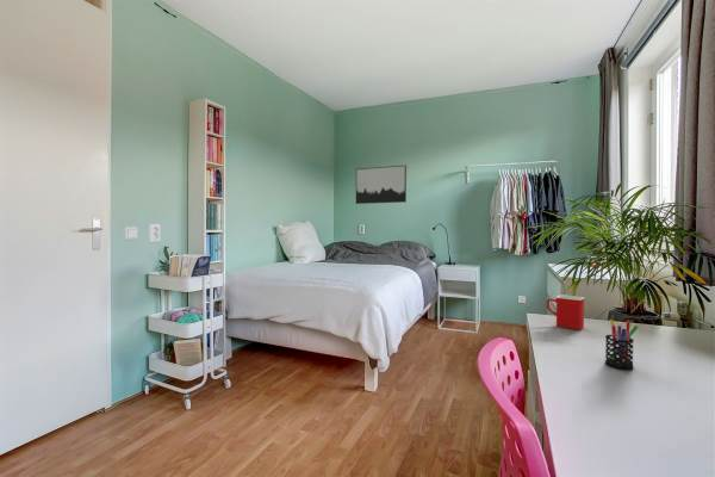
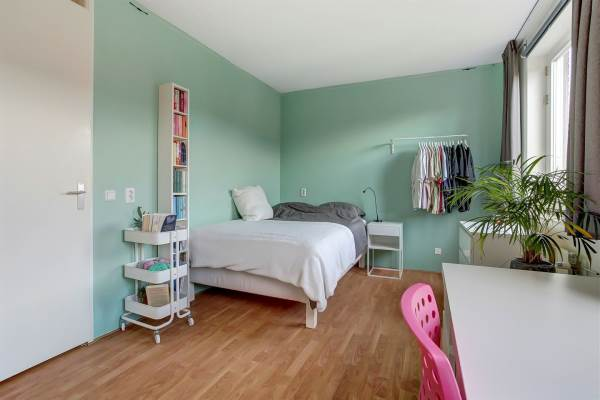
- pen holder [604,318,640,371]
- mug [546,293,586,330]
- wall art [355,165,408,205]
